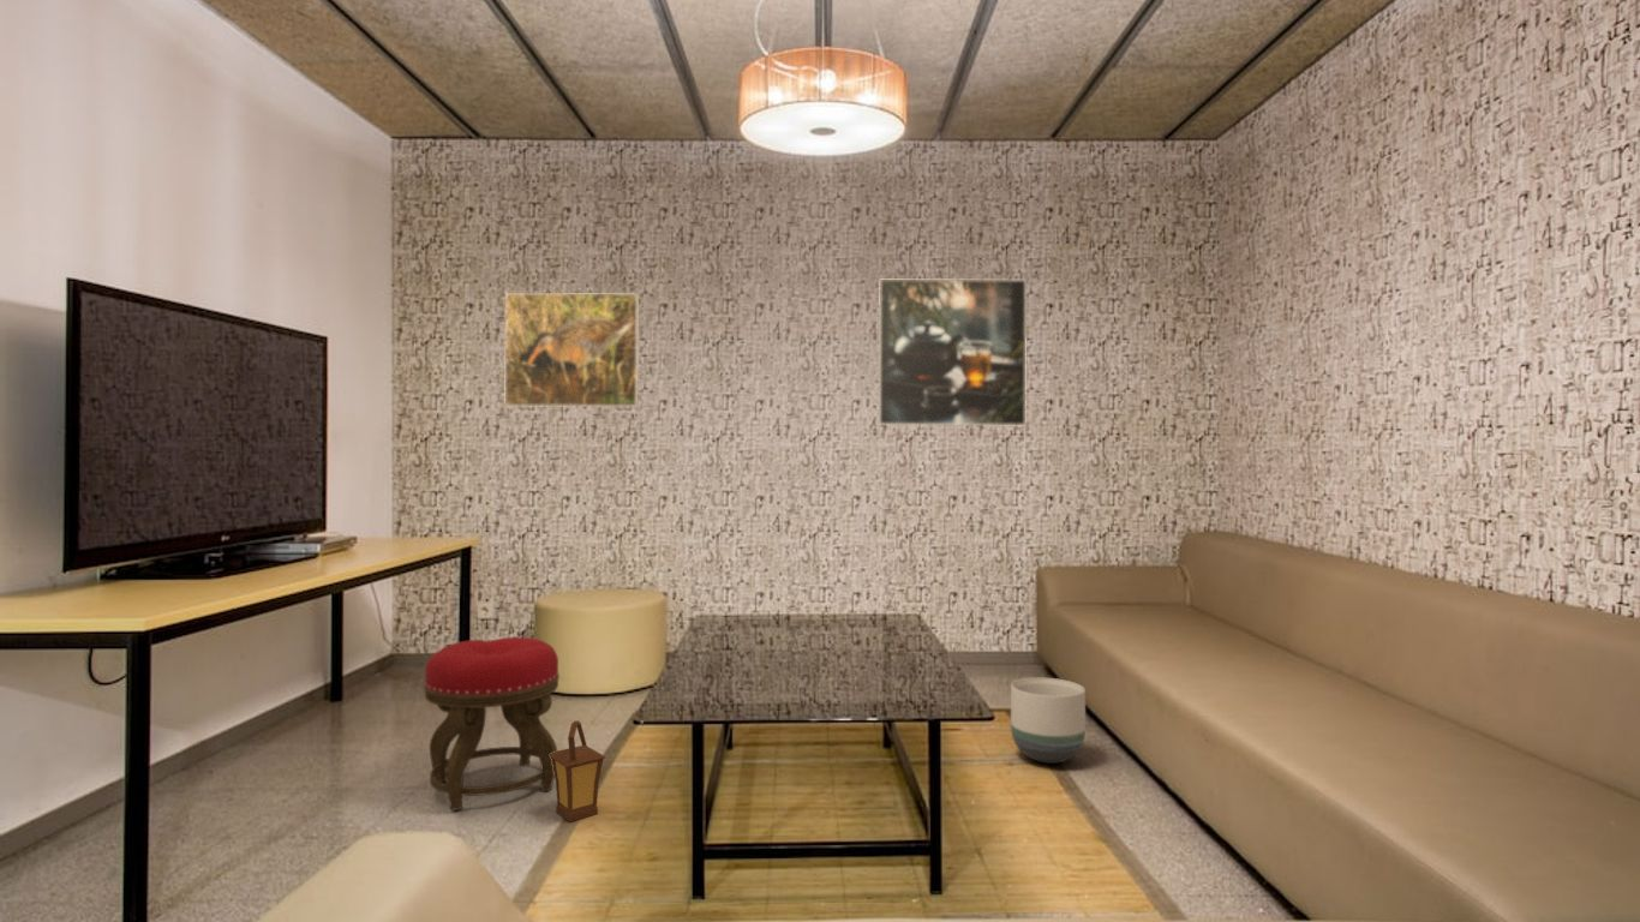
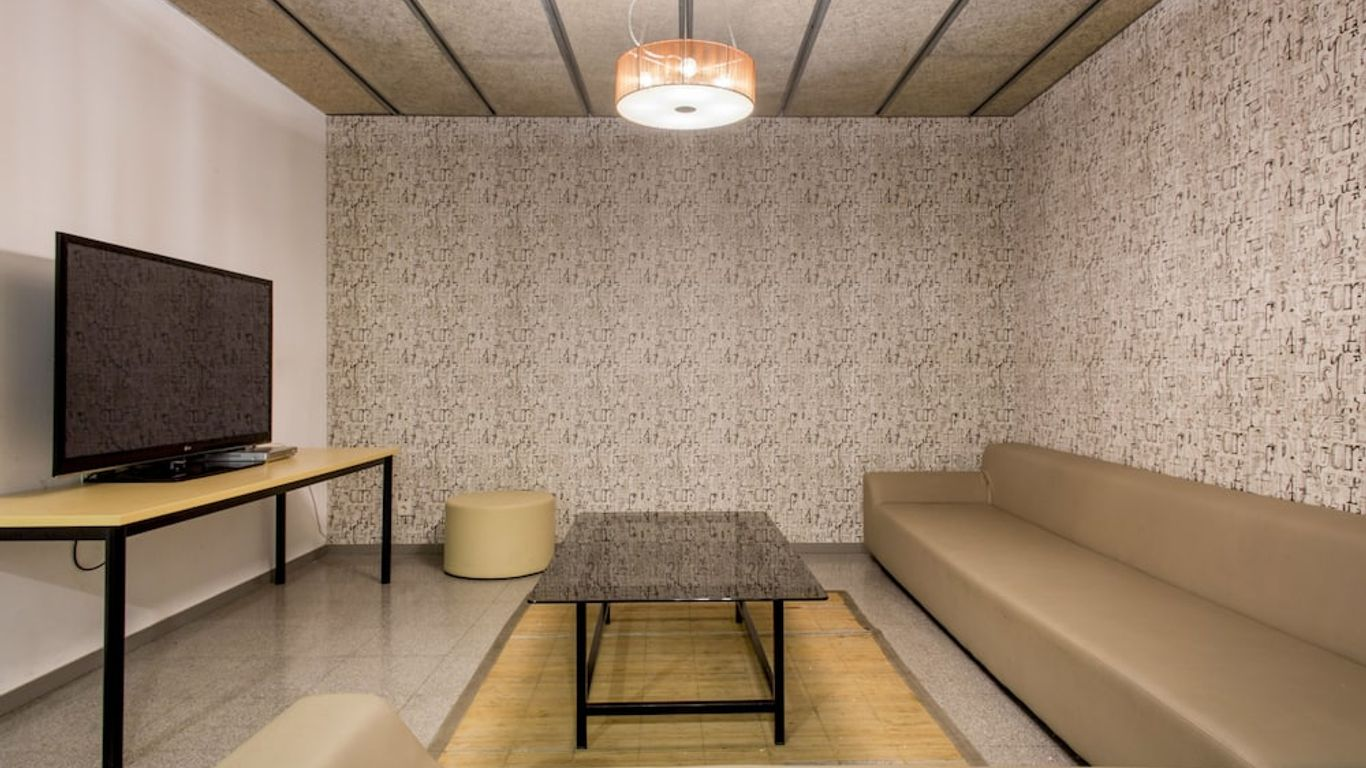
- planter [1010,677,1087,765]
- stool [424,636,561,812]
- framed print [878,279,1028,426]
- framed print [504,292,640,408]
- lantern [550,719,607,822]
